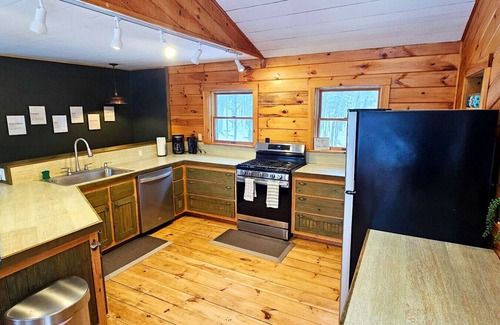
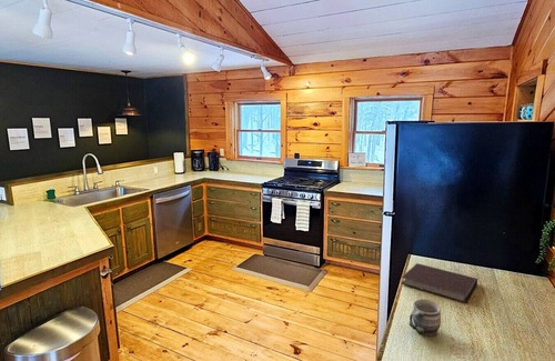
+ mug [408,298,442,338]
+ notebook [401,262,478,304]
